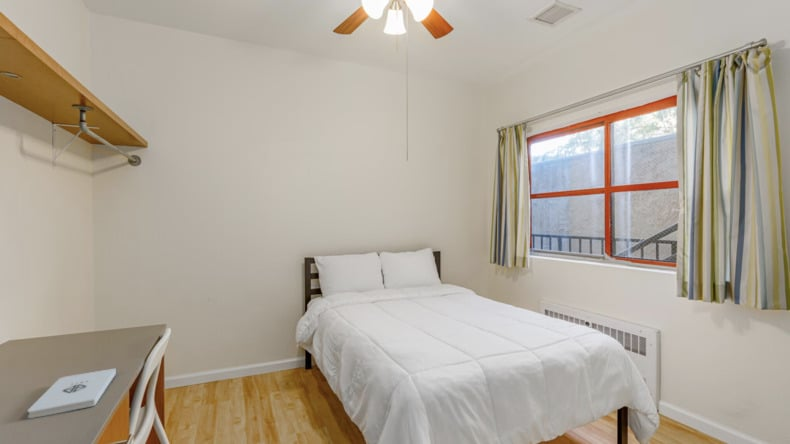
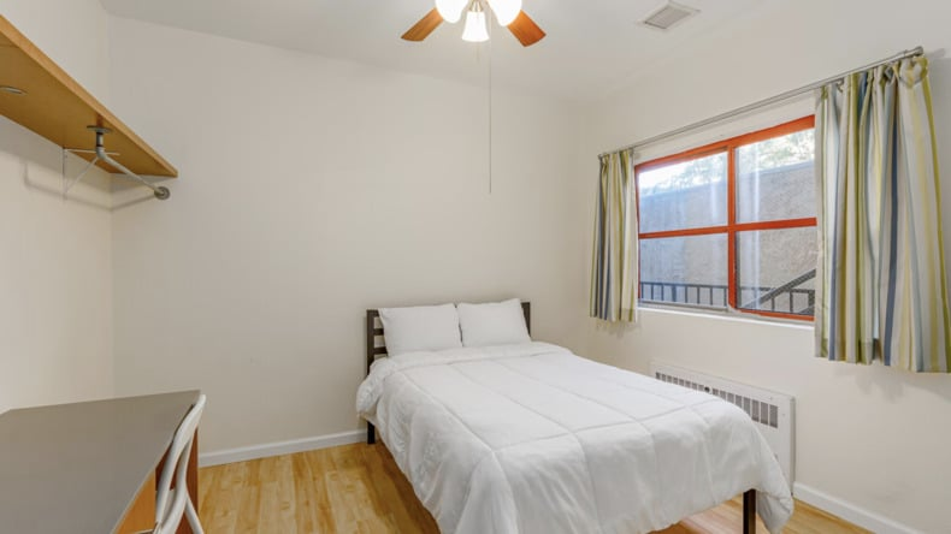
- notepad [27,367,117,419]
